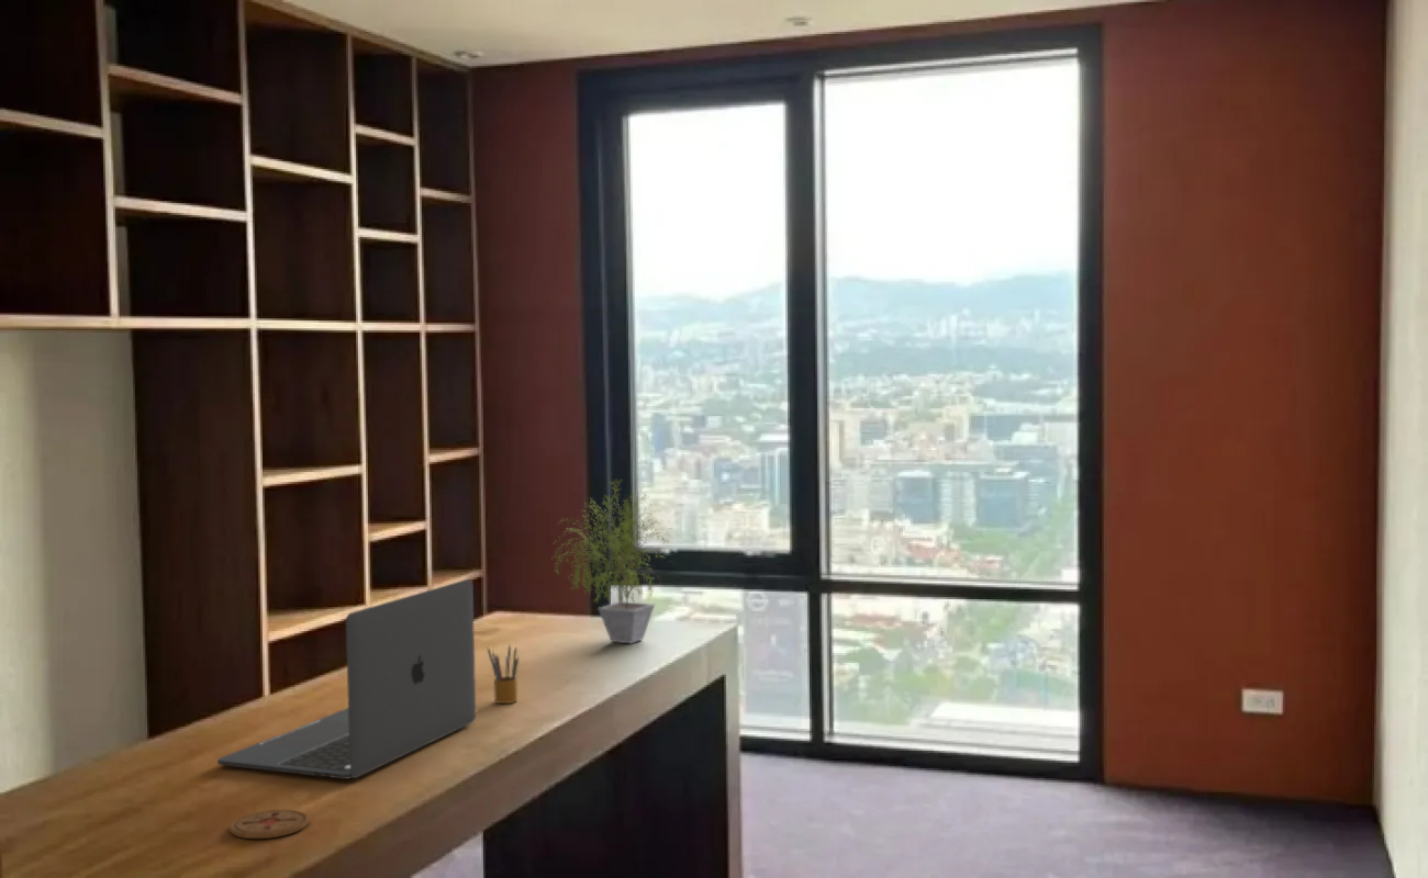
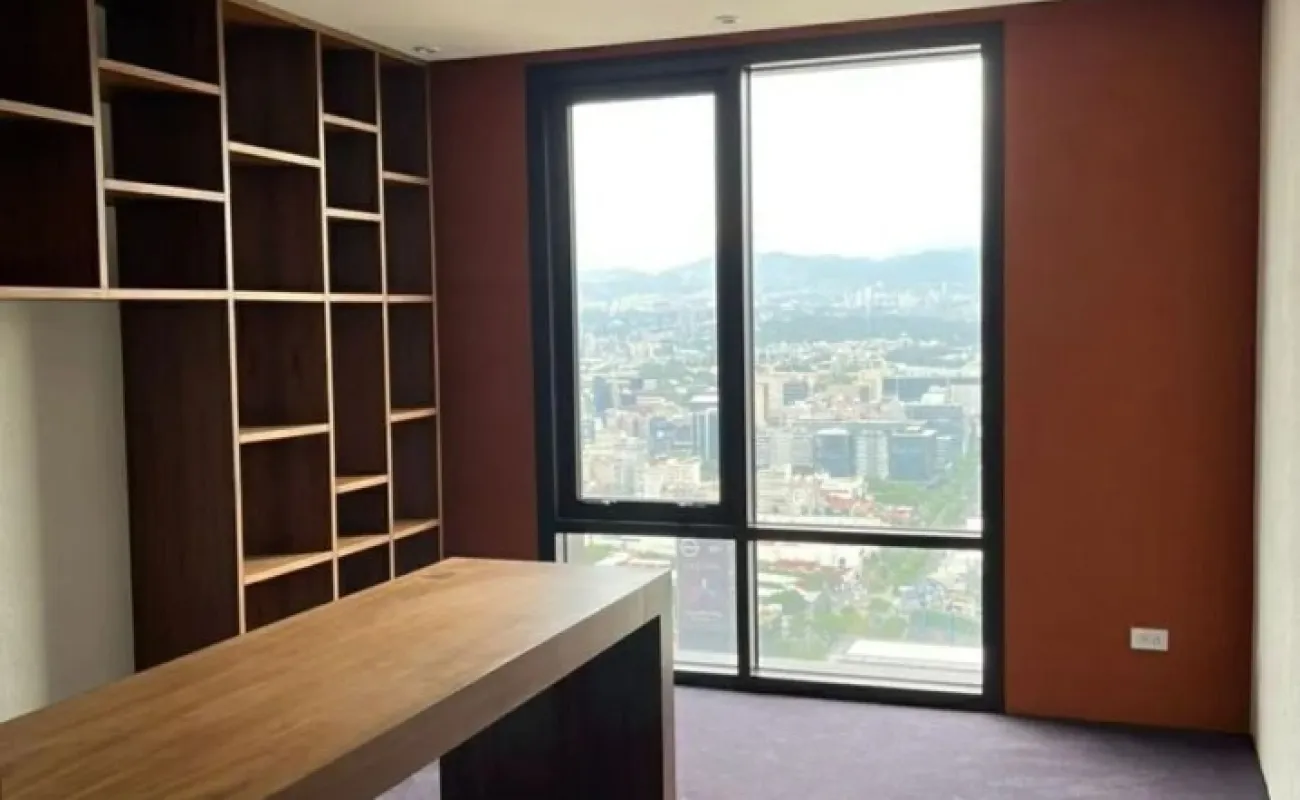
- potted plant [551,479,672,644]
- laptop [216,578,477,780]
- coaster [228,809,310,840]
- pencil box [487,643,520,705]
